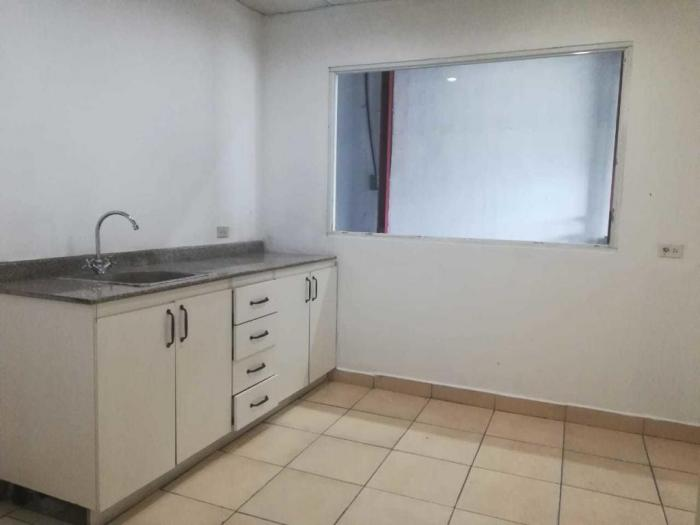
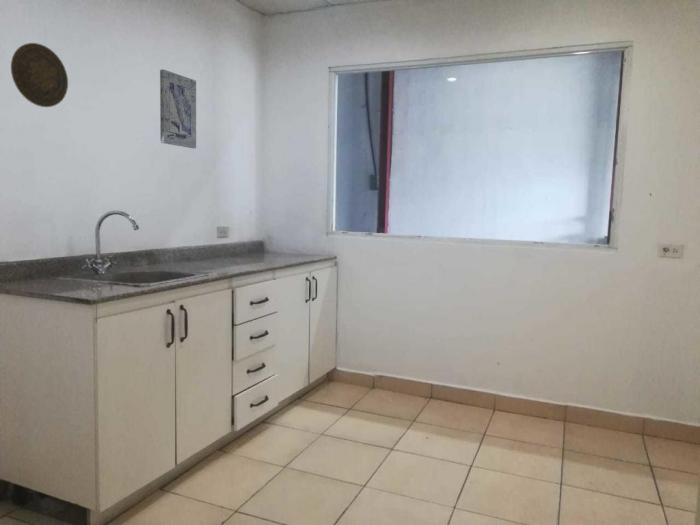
+ wall art [159,68,197,149]
+ decorative plate [10,42,69,108]
